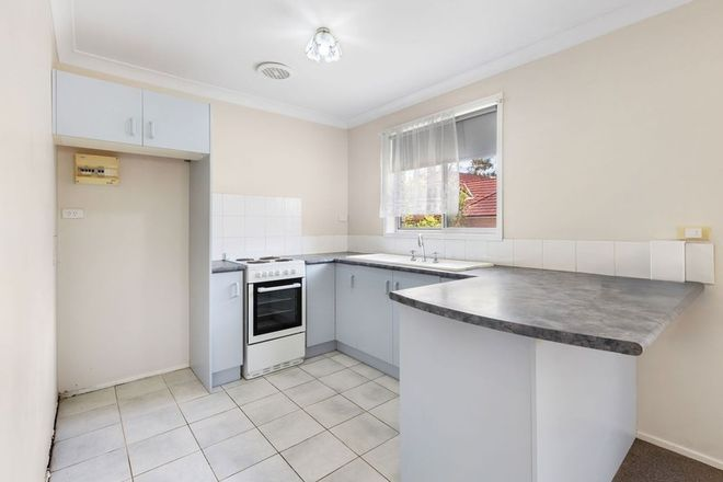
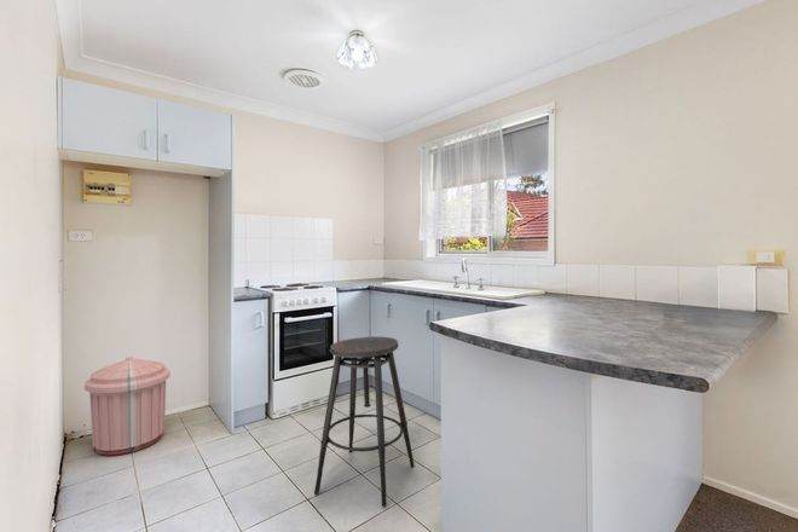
+ trash can [83,355,172,457]
+ stool [313,336,415,508]
